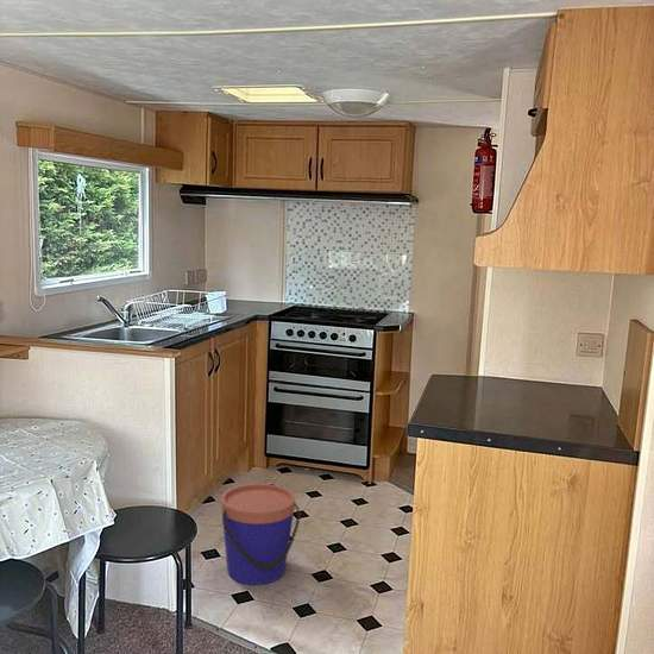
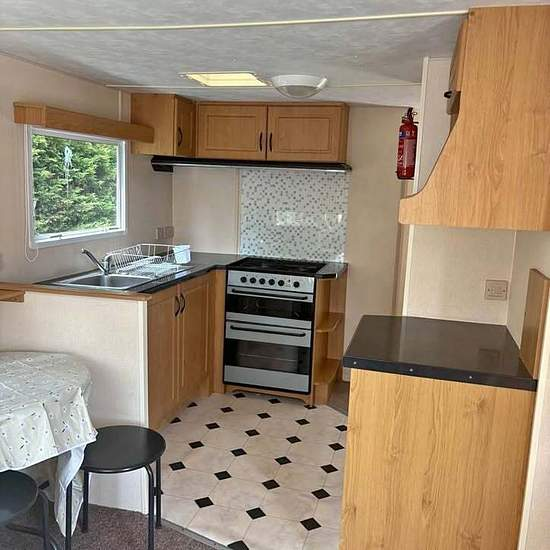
- bucket [220,483,302,586]
